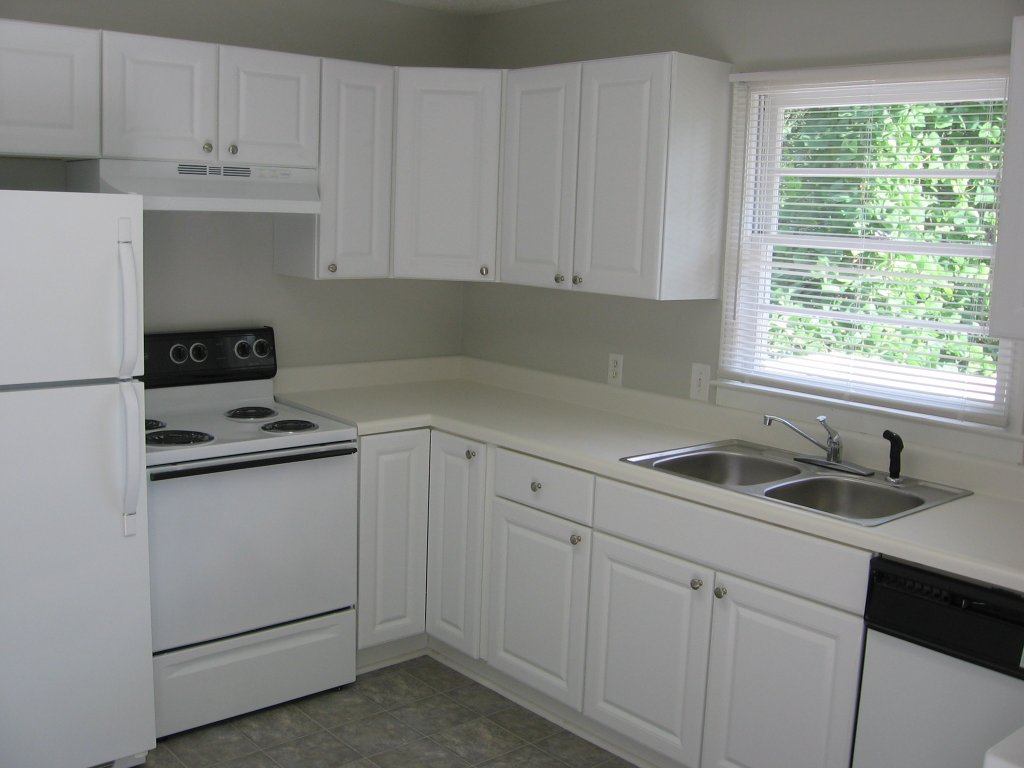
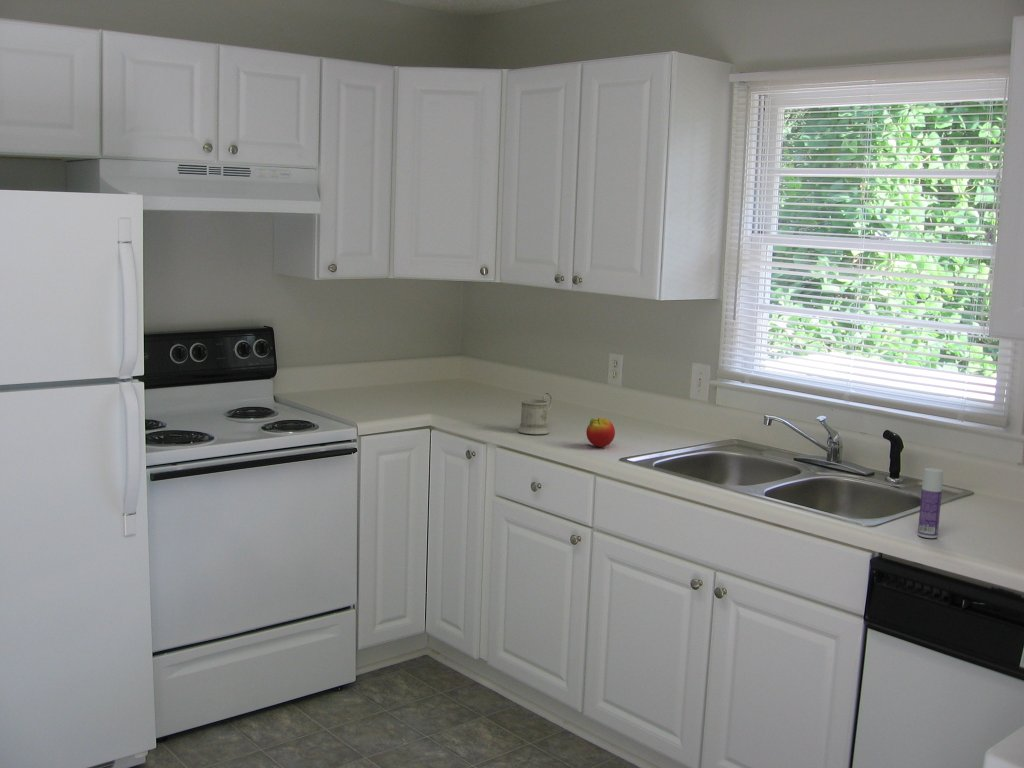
+ apple [585,417,616,448]
+ bottle [917,467,944,539]
+ mug [517,391,553,435]
